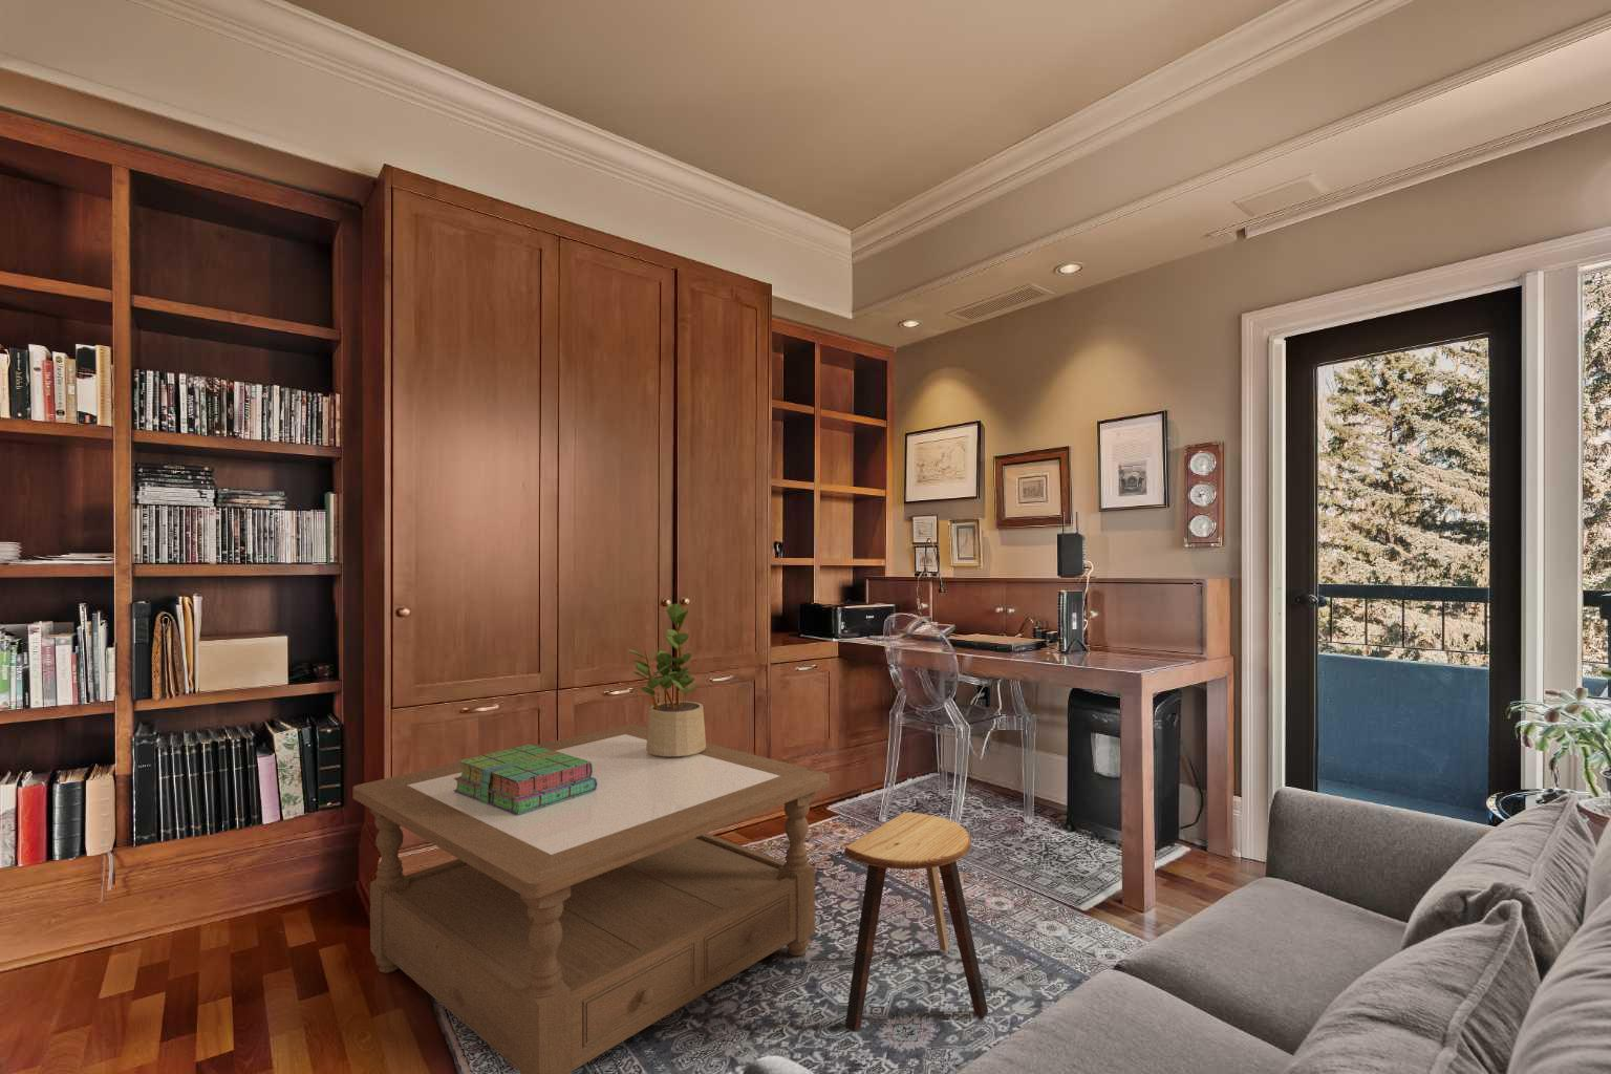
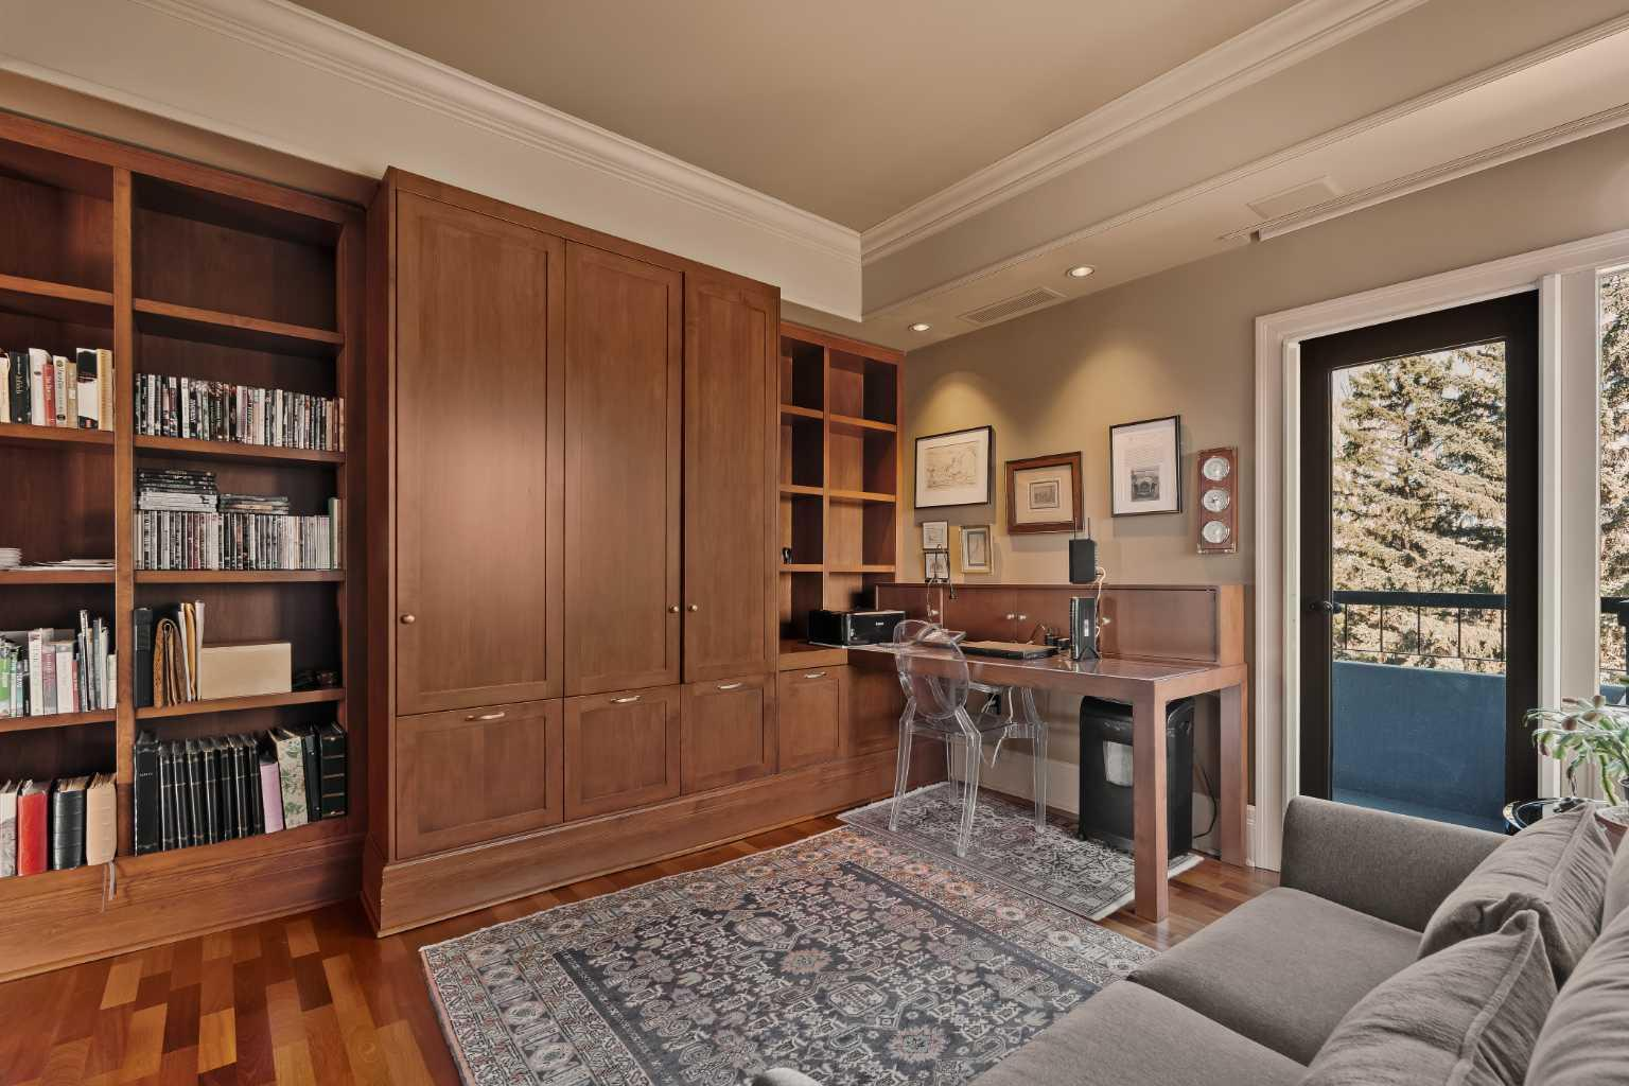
- stool [844,810,989,1033]
- stack of books [454,743,597,815]
- coffee table [352,724,831,1074]
- potted plant [627,603,707,756]
